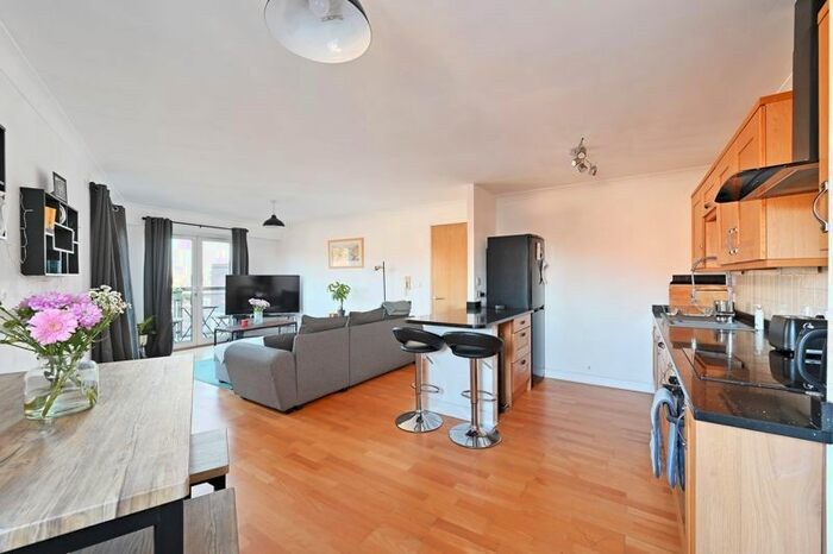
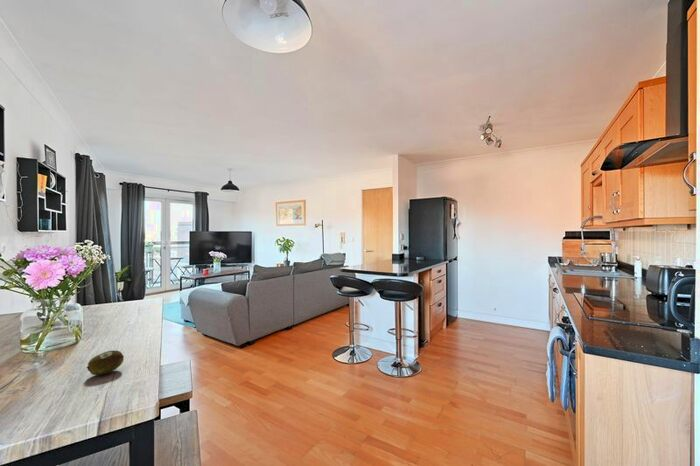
+ fruit [85,349,125,376]
